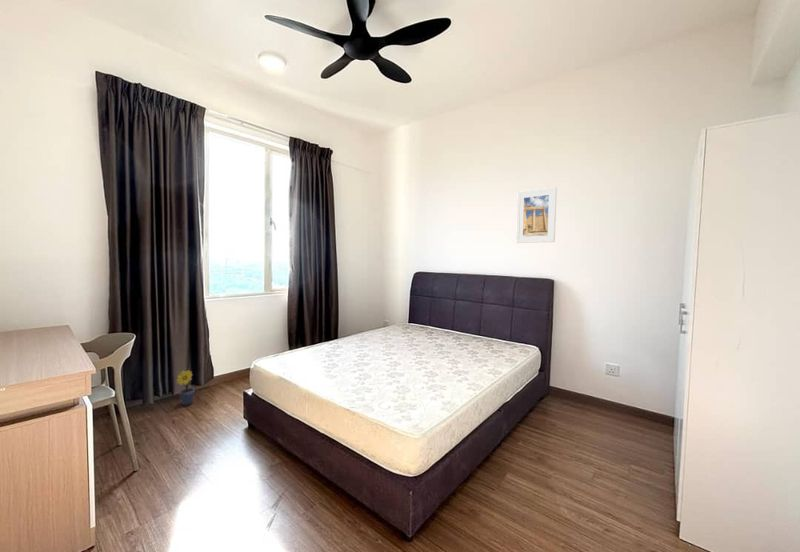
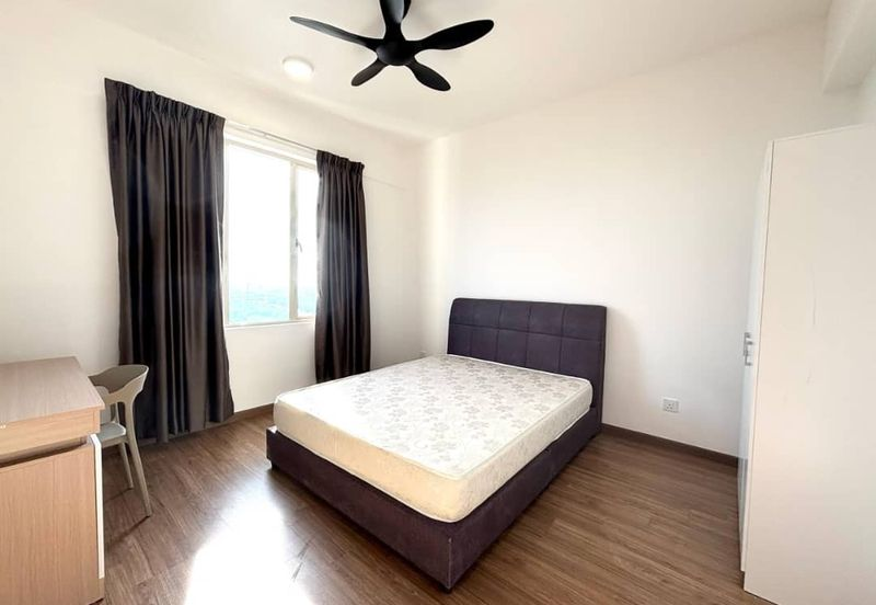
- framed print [515,186,558,244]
- potted plant [176,369,196,406]
